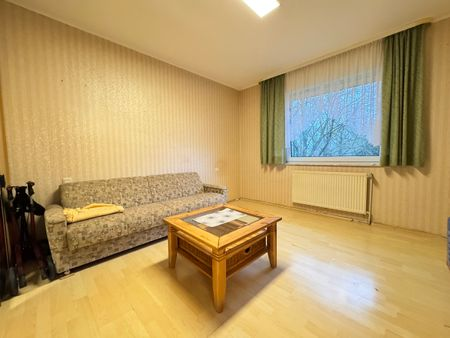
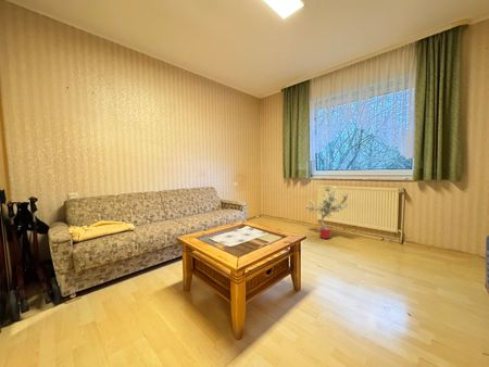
+ potted tree [305,185,349,240]
